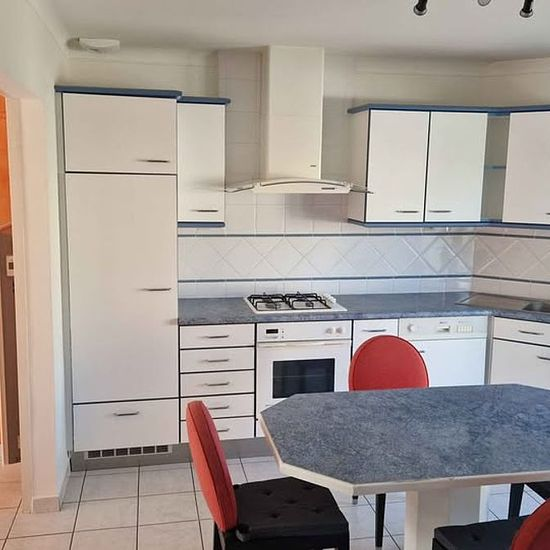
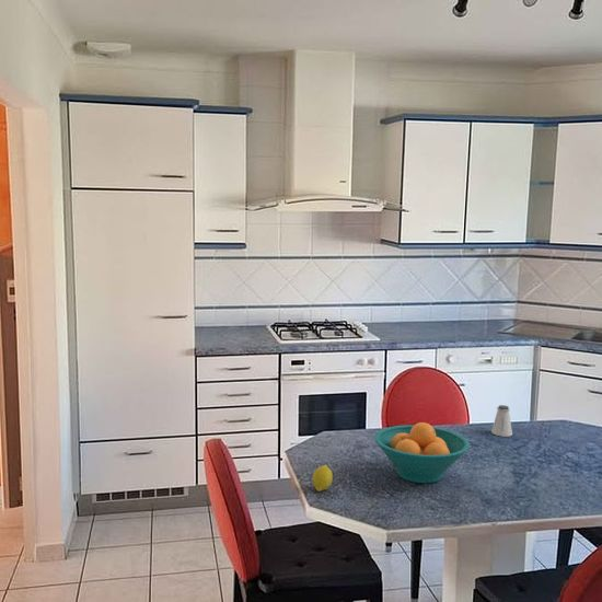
+ fruit bowl [373,421,471,484]
+ saltshaker [490,404,513,438]
+ fruit [312,463,334,493]
